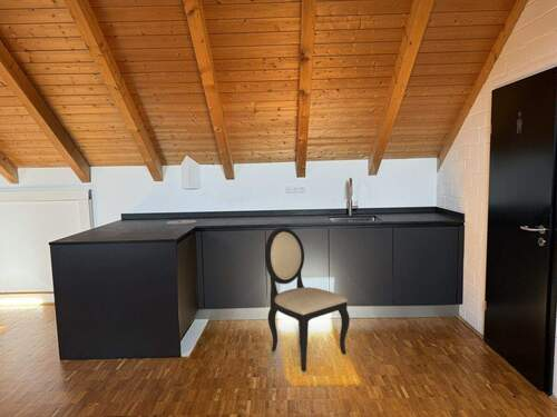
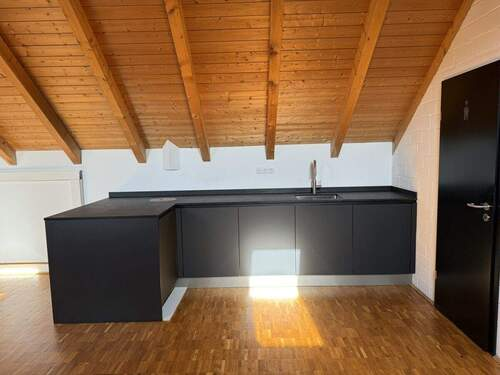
- dining chair [264,227,351,373]
